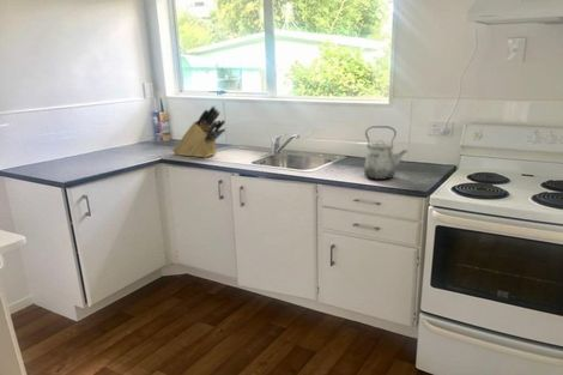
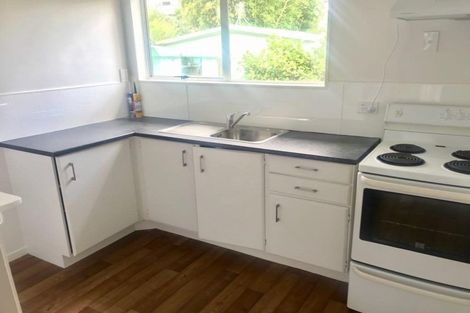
- knife block [171,104,226,159]
- kettle [363,125,408,181]
